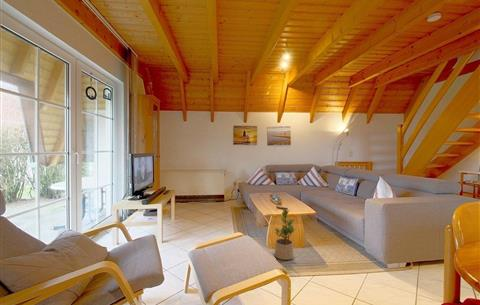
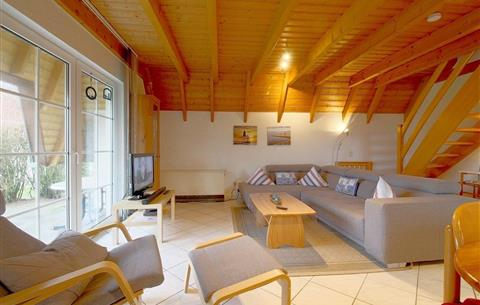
- potted plant [274,208,296,261]
